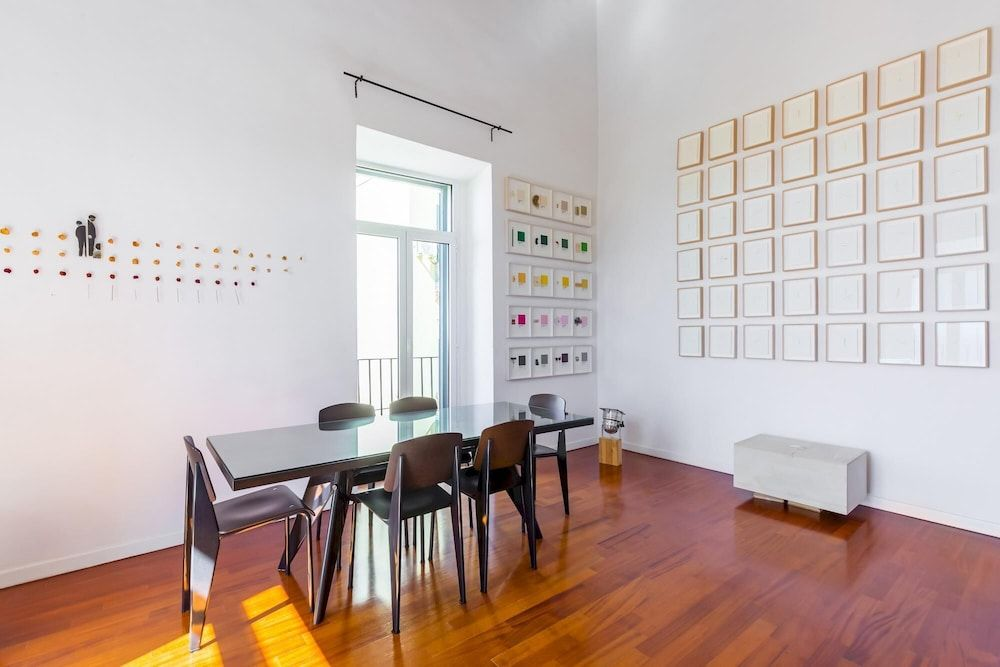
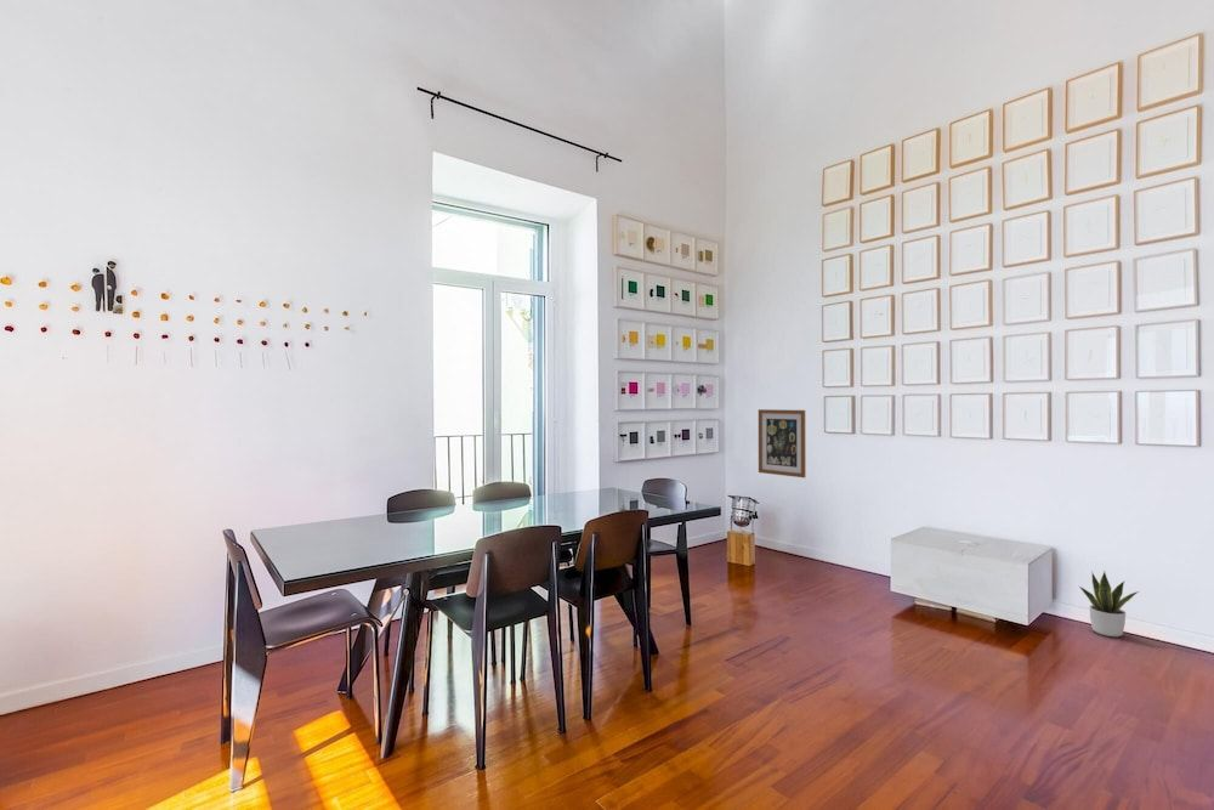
+ wall art [758,408,807,478]
+ potted plant [1078,570,1140,638]
